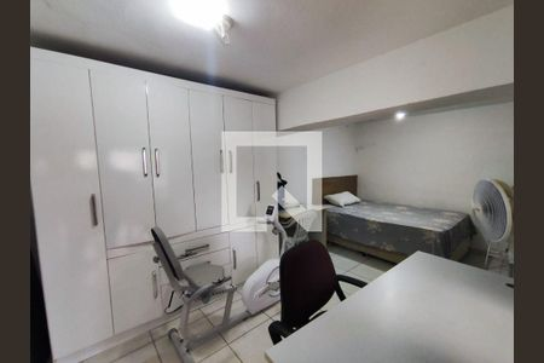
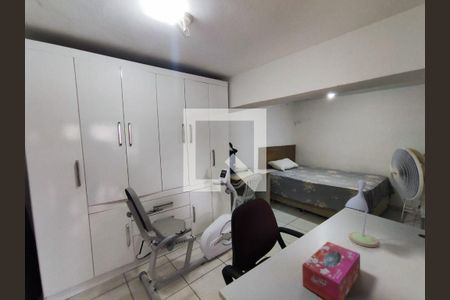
+ desk lamp [344,179,379,248]
+ tissue box [301,241,361,300]
